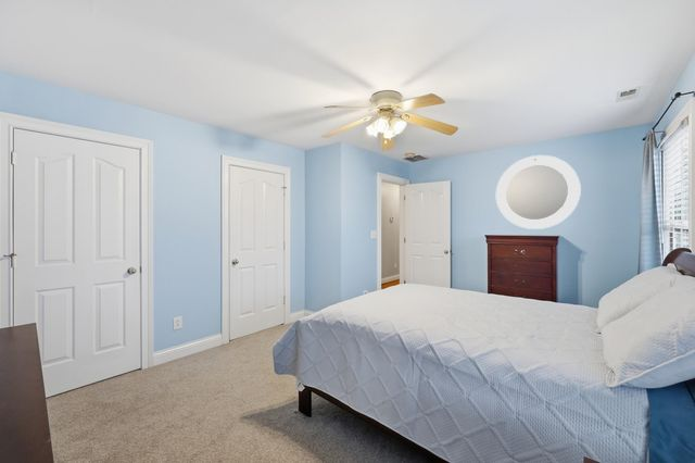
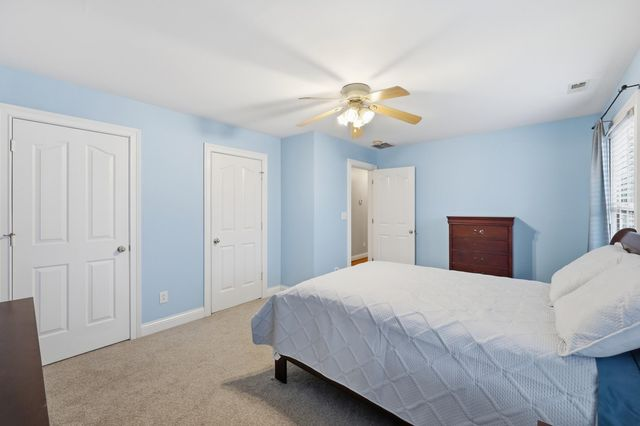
- mirror [495,154,582,230]
